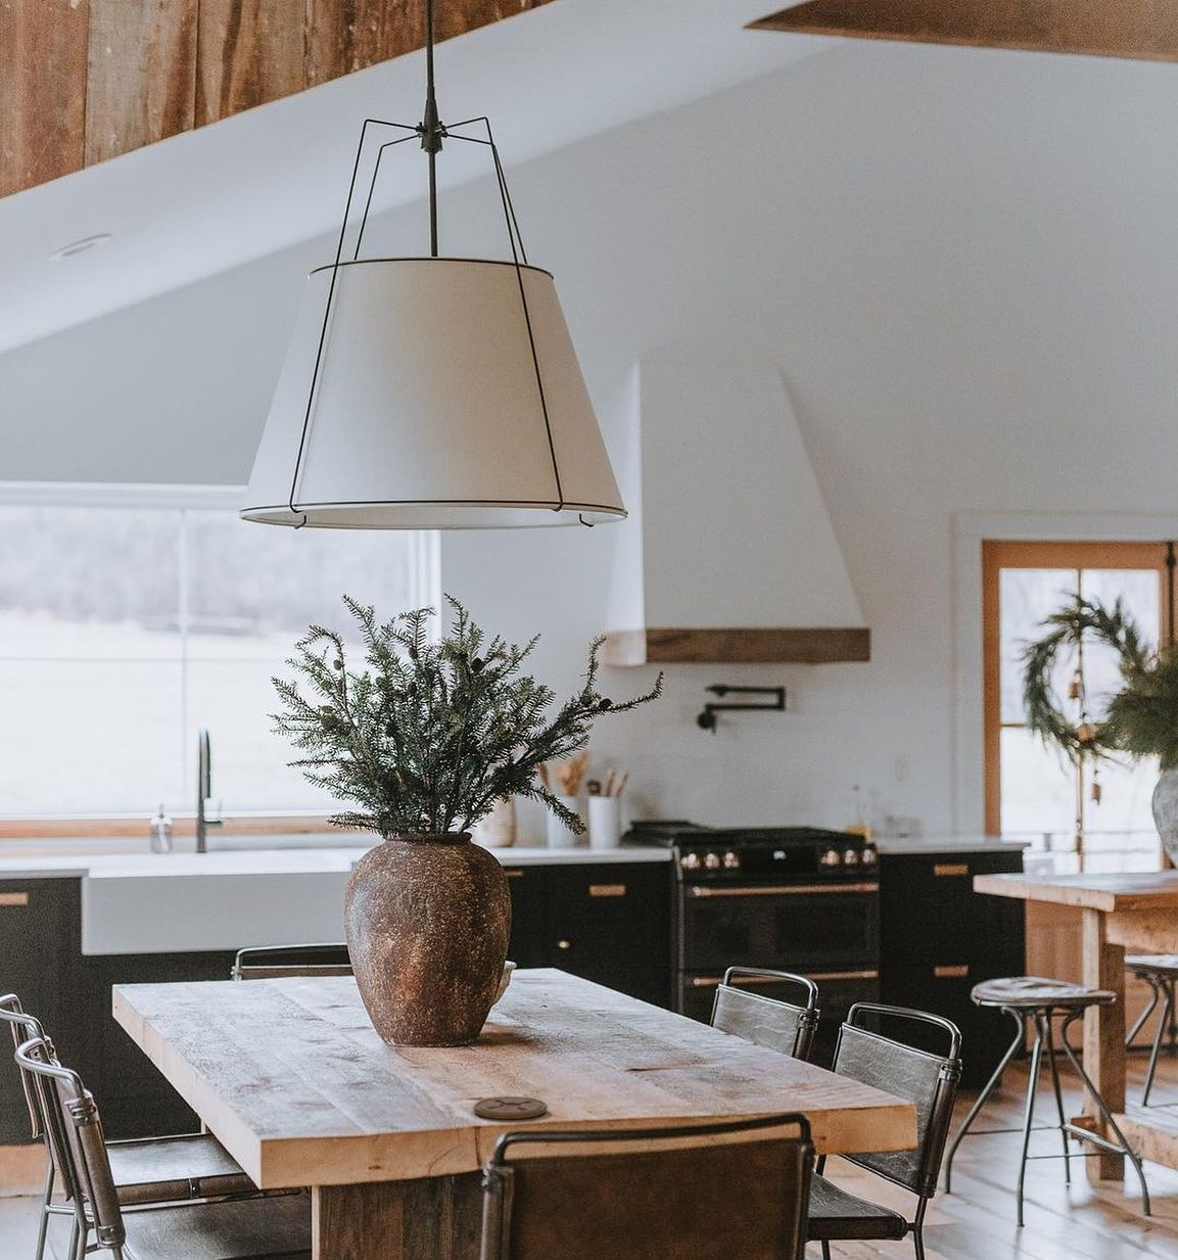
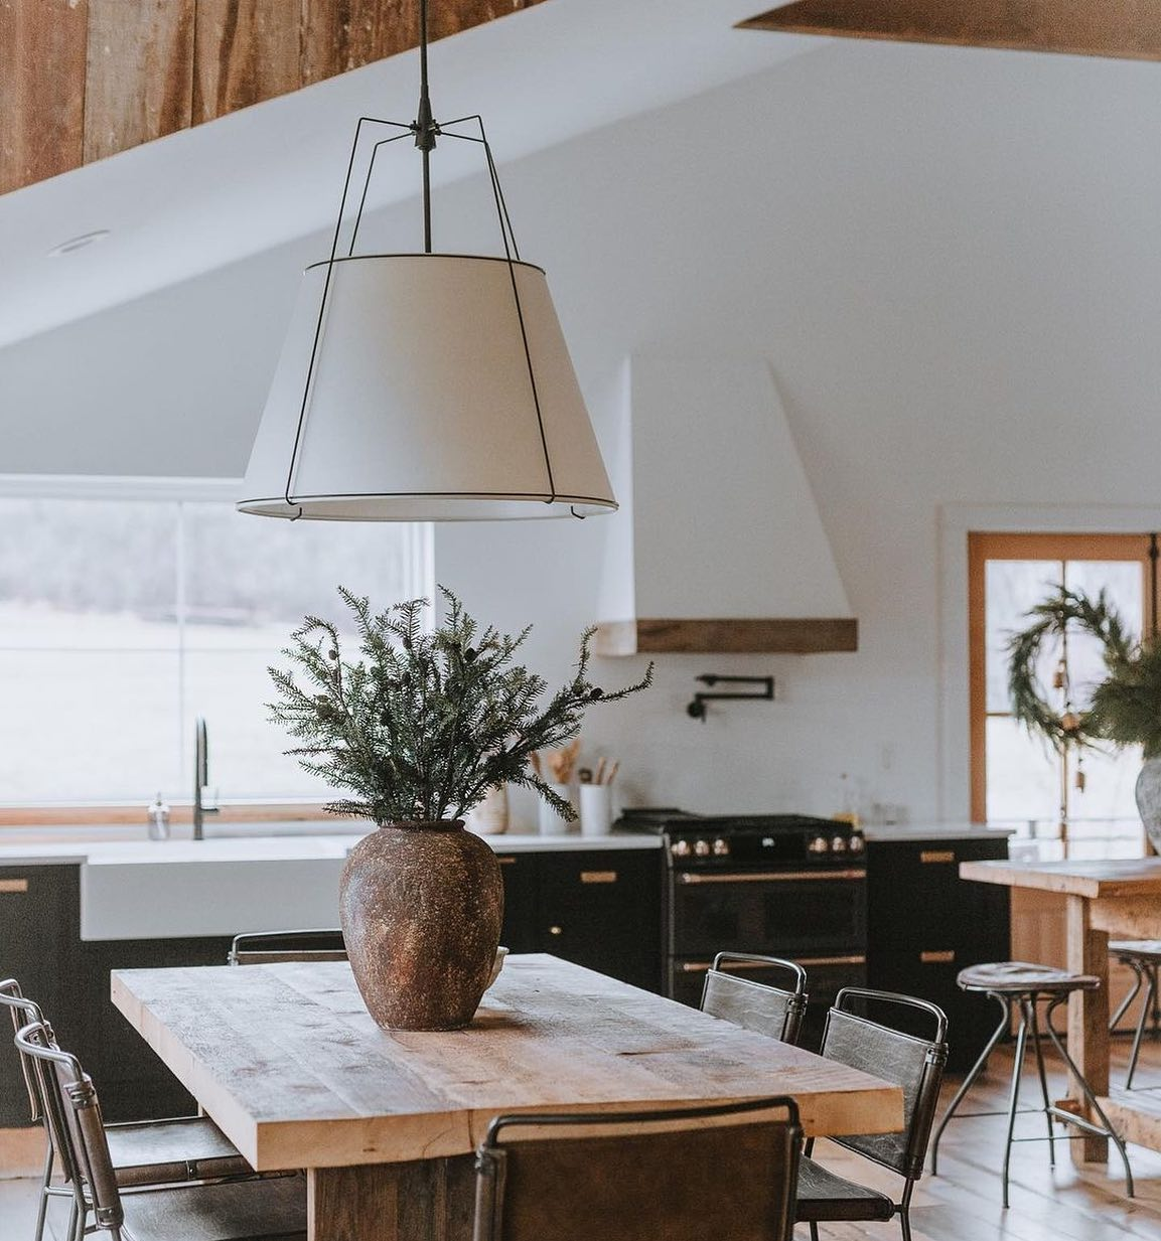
- coaster [472,1095,549,1120]
